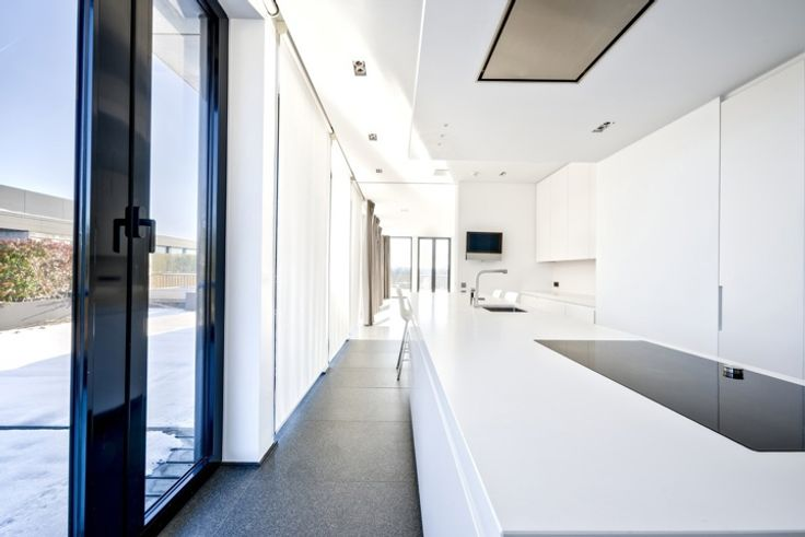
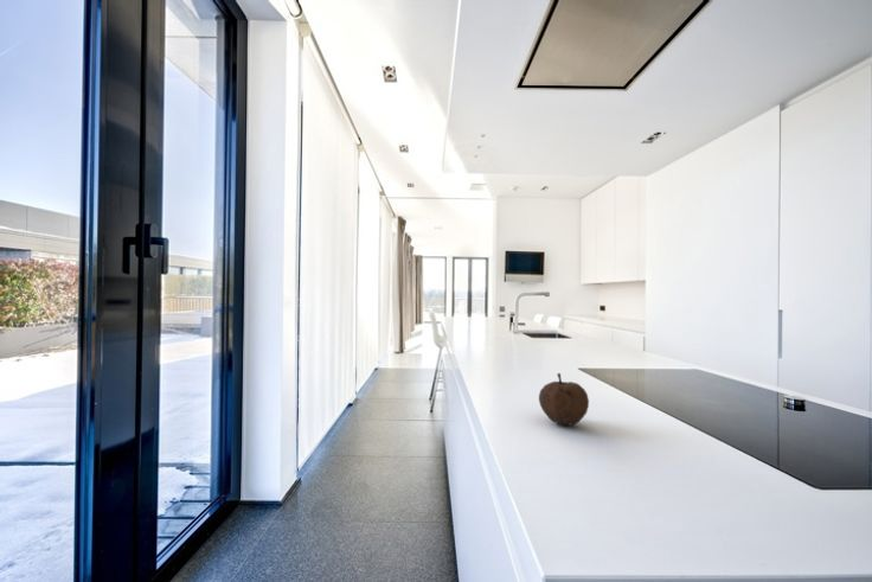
+ fruit [538,372,590,426]
